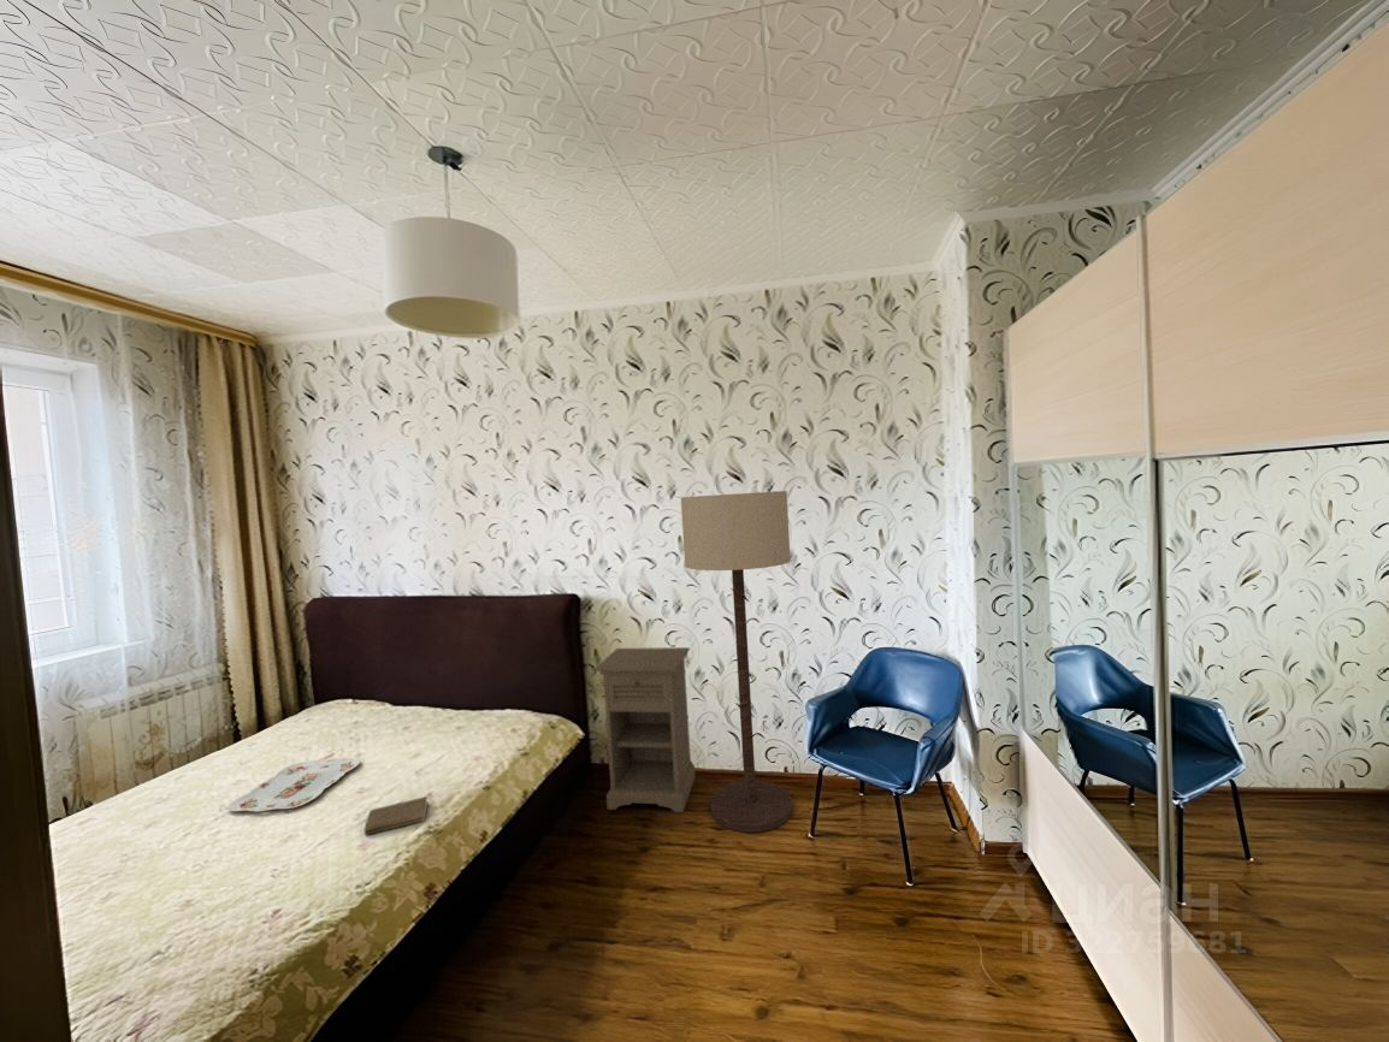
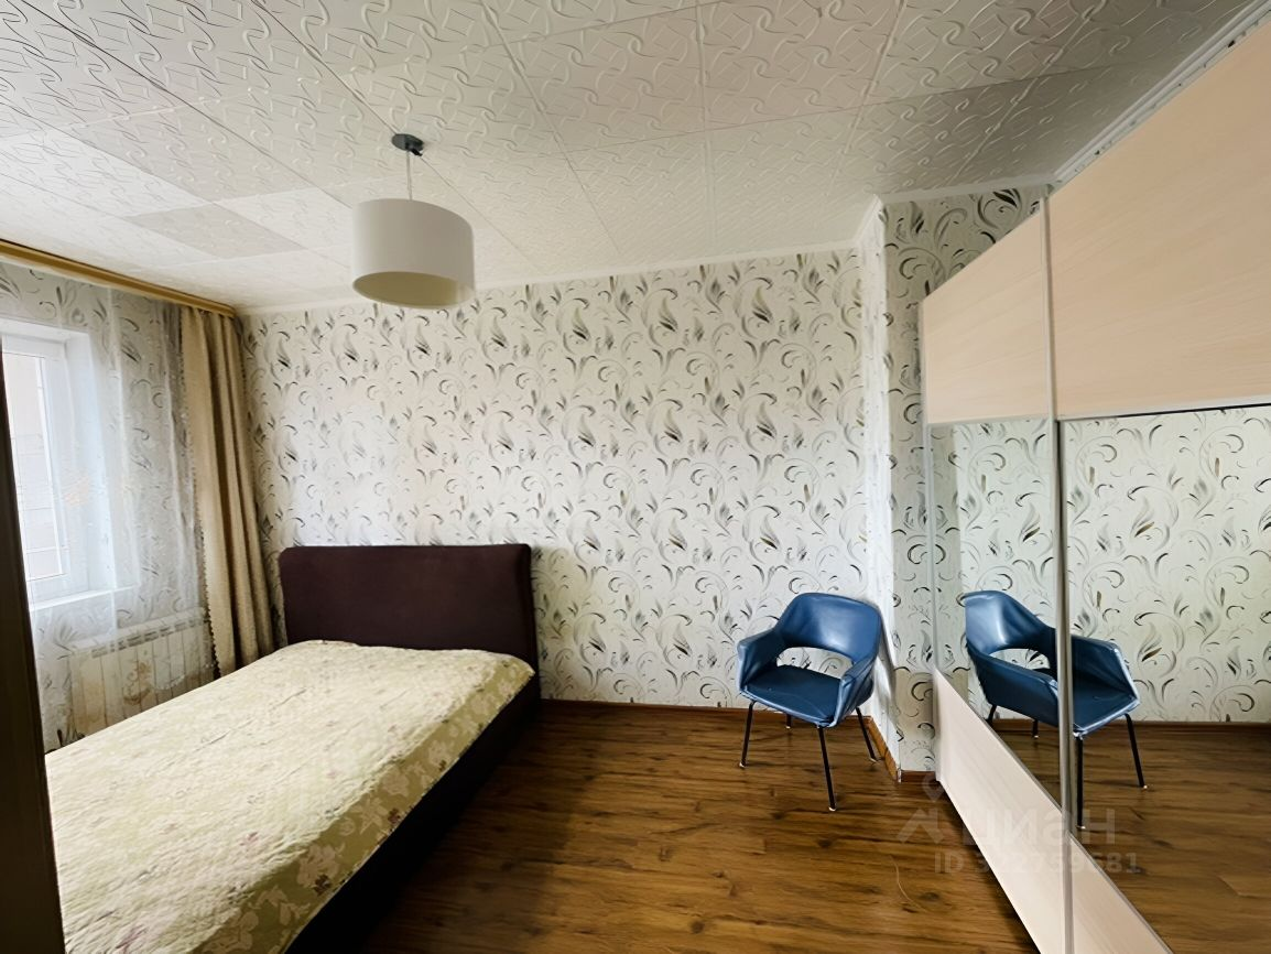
- floor lamp [680,490,794,834]
- serving tray [227,757,361,813]
- book [363,795,430,836]
- nightstand [593,646,696,813]
